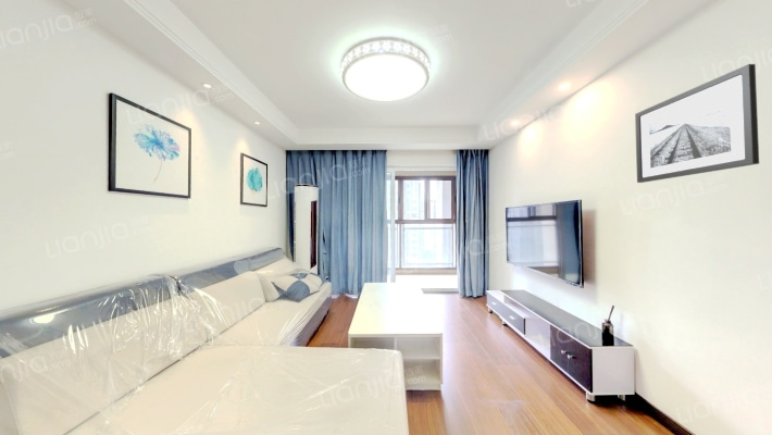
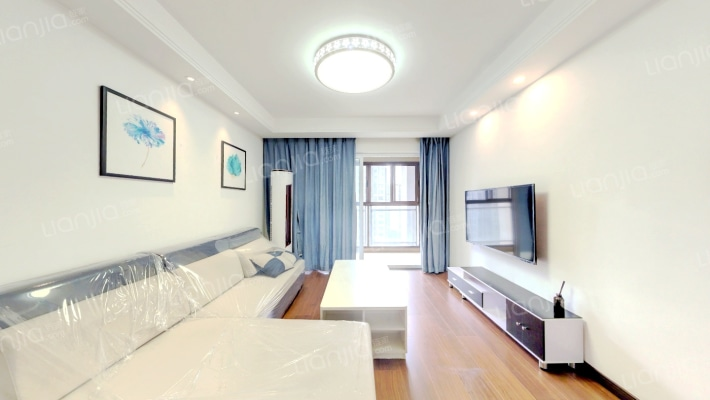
- wall art [634,63,760,184]
